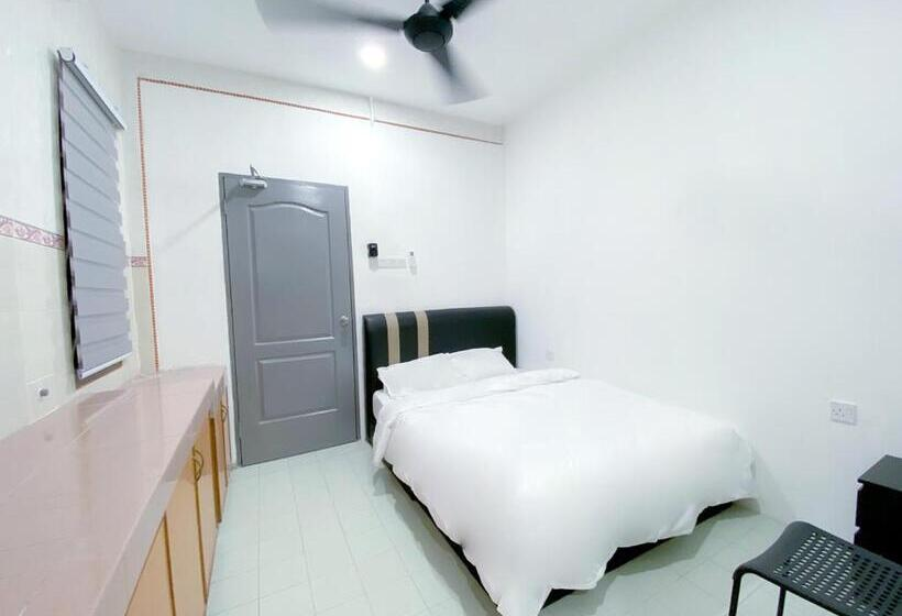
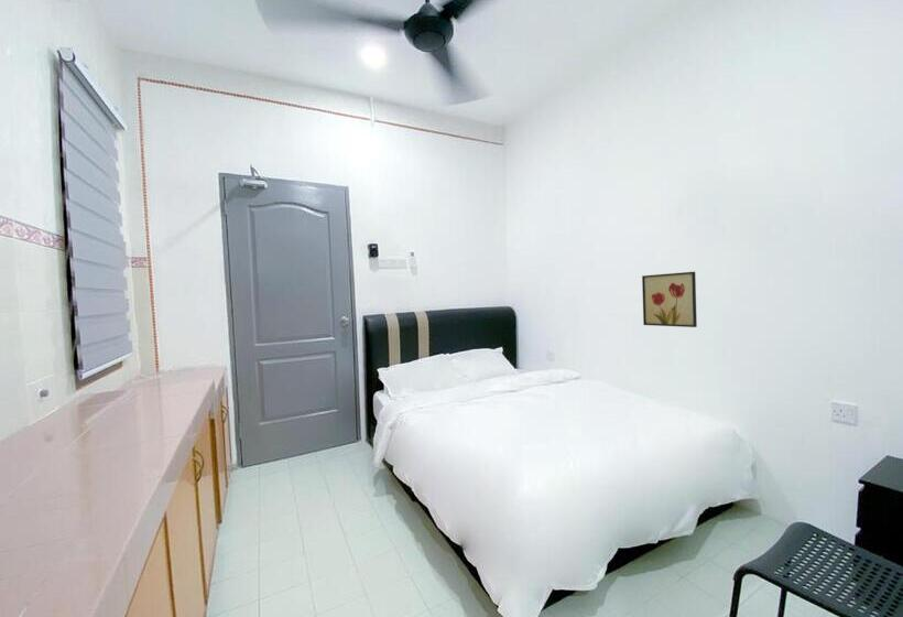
+ wall art [641,271,698,328]
